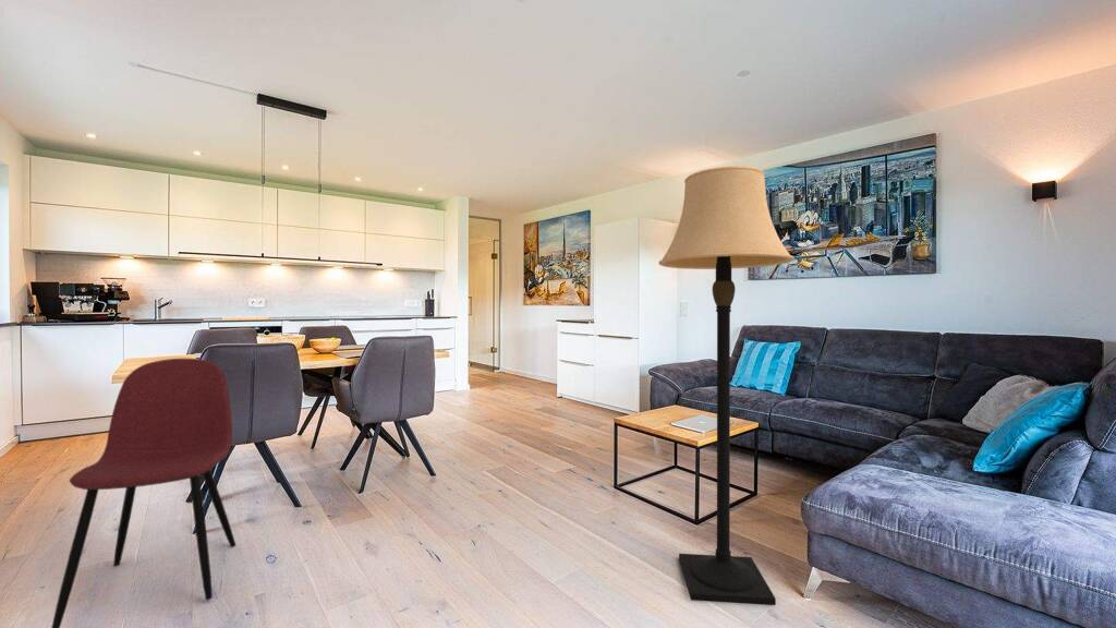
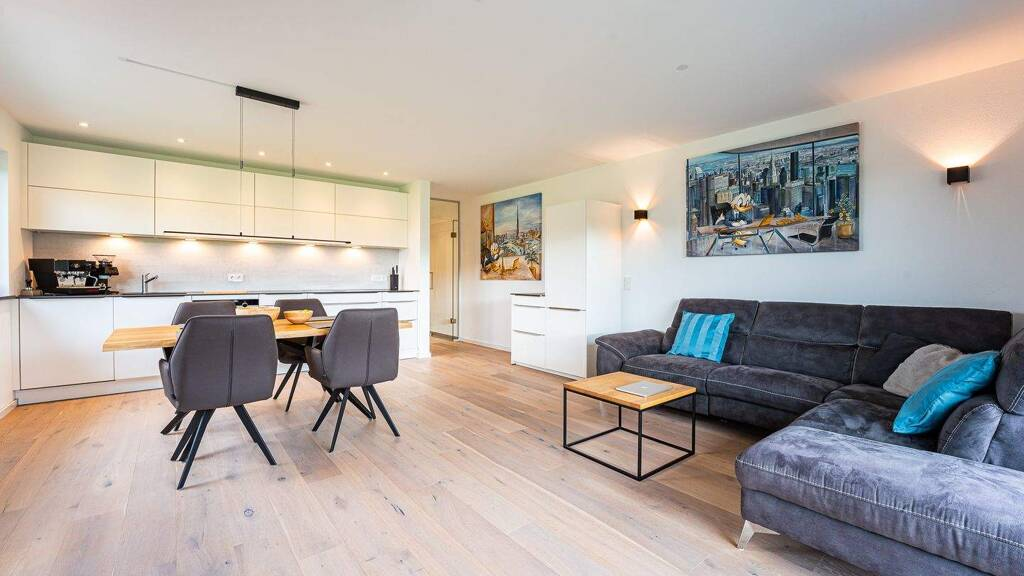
- lamp [657,165,796,606]
- dining chair [50,358,236,628]
